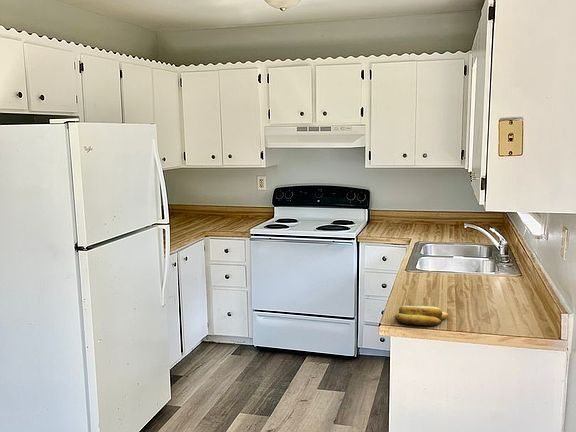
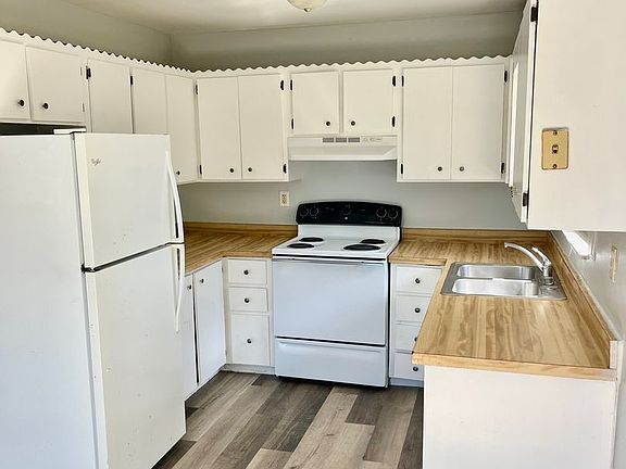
- banana [394,305,450,326]
